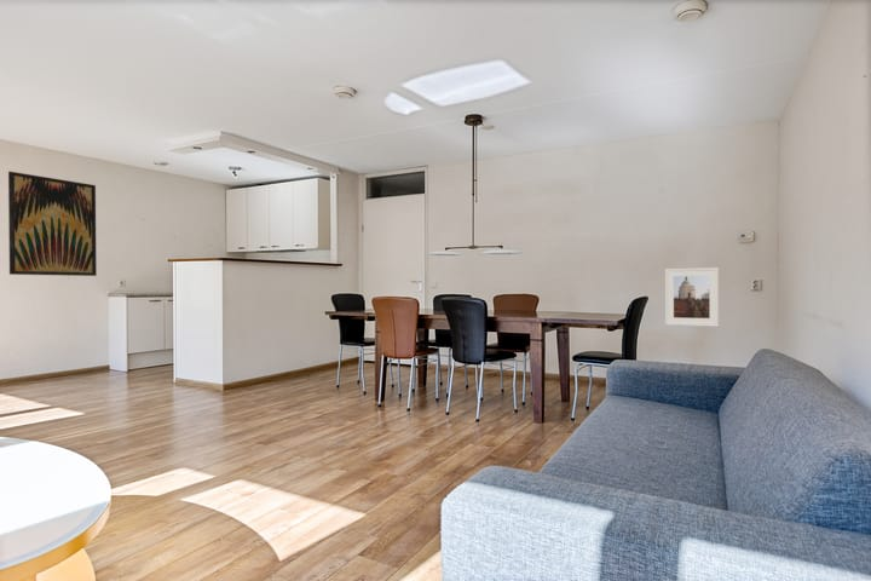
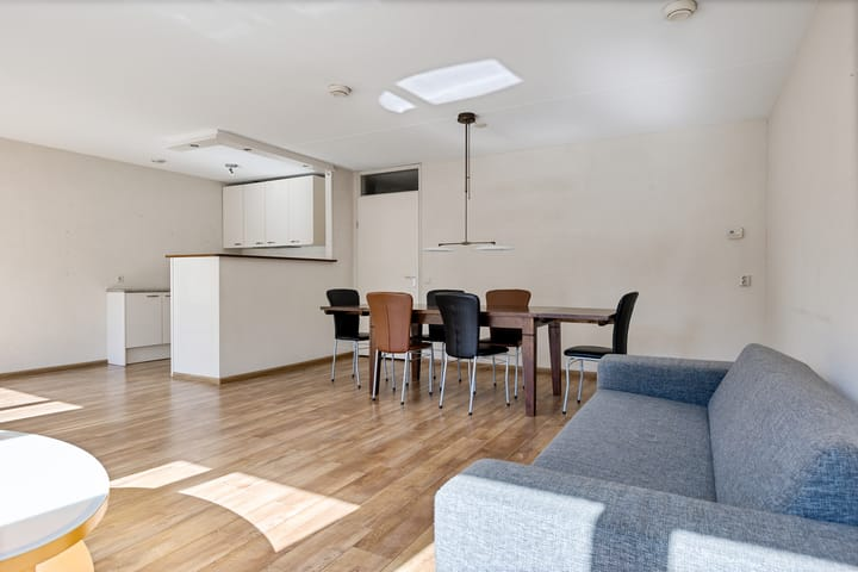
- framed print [664,266,720,328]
- wall art [7,171,98,277]
